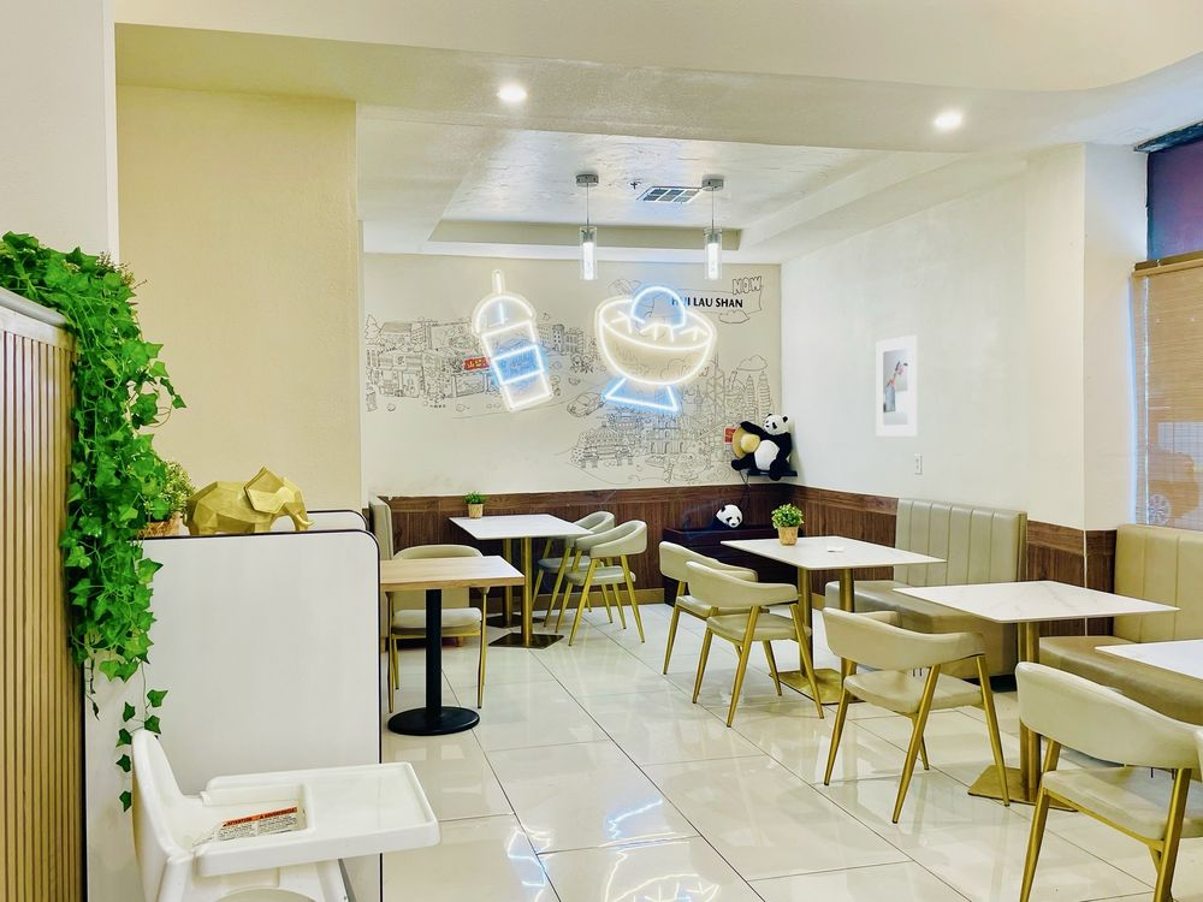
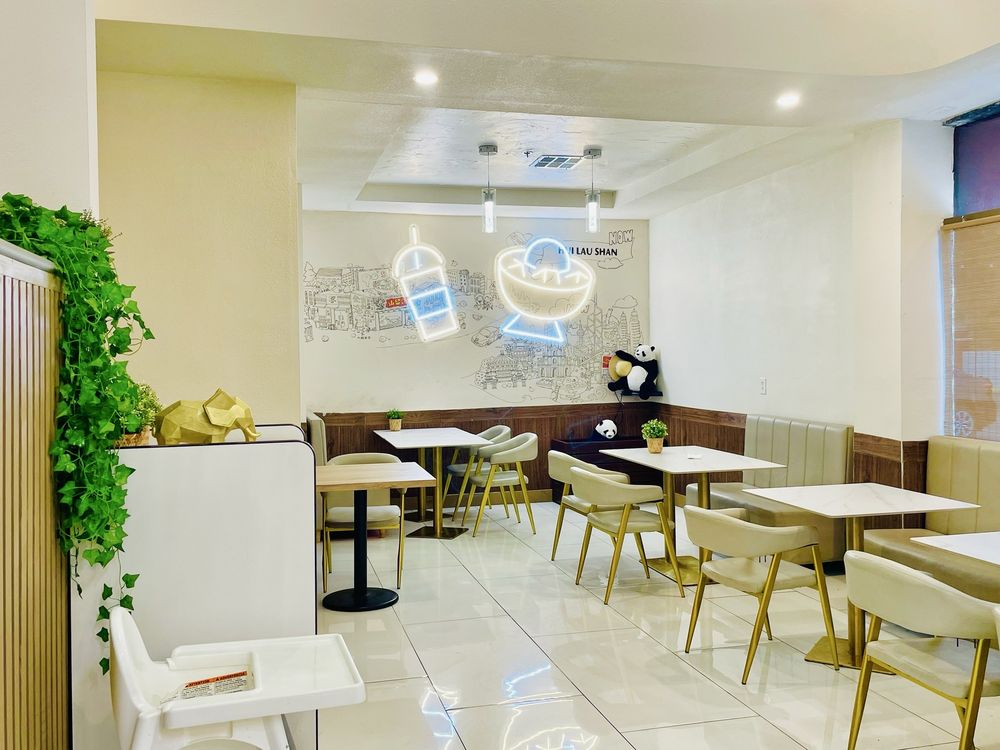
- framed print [876,334,918,438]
